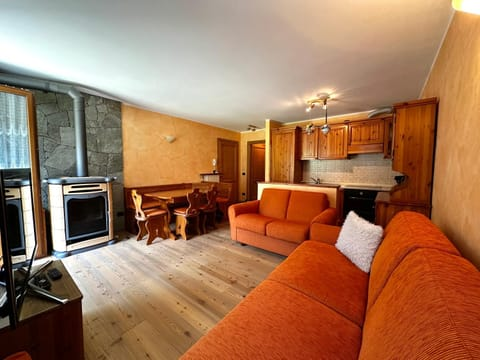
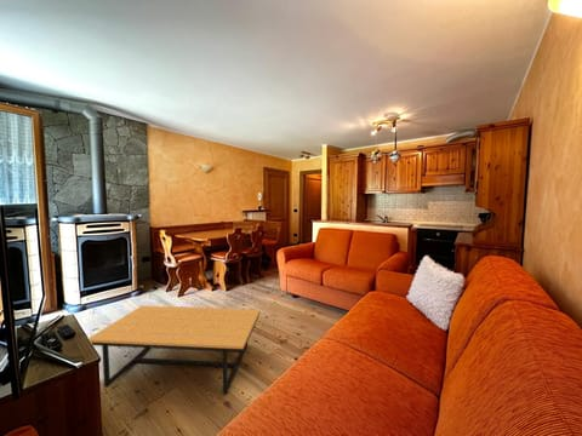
+ coffee table [87,305,261,396]
